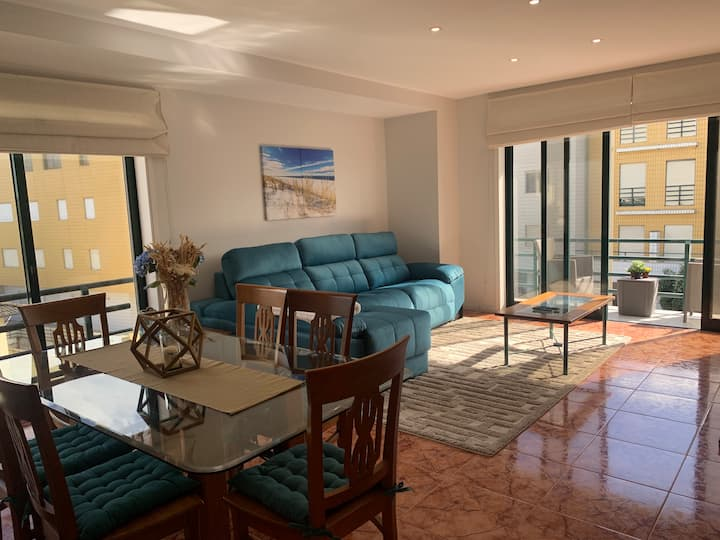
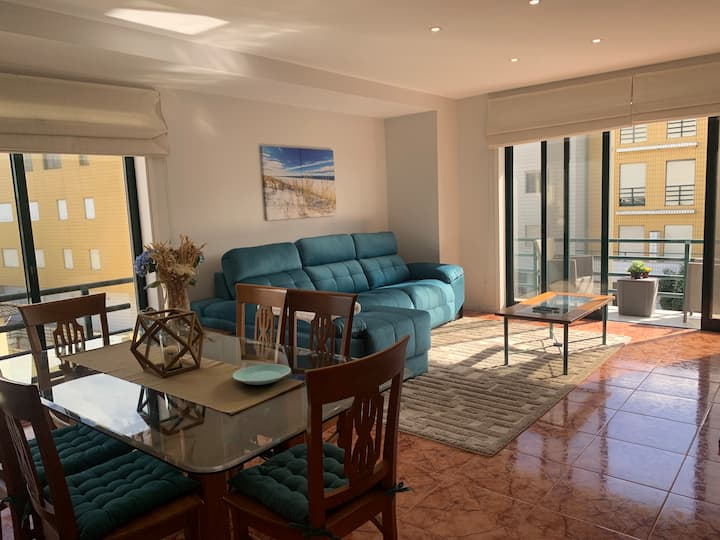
+ plate [232,363,292,386]
